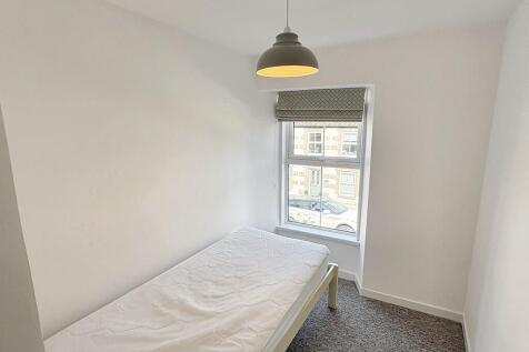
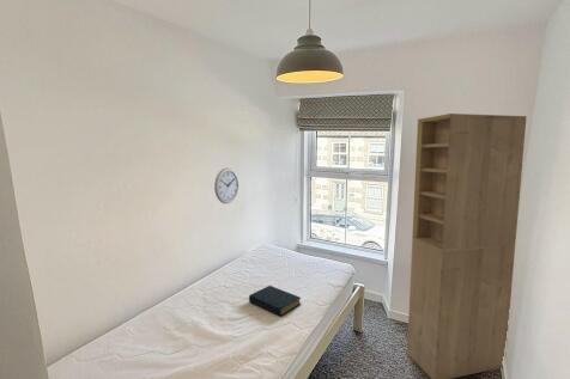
+ hardback book [248,285,302,317]
+ cabinet [406,112,528,379]
+ wall clock [213,167,241,204]
